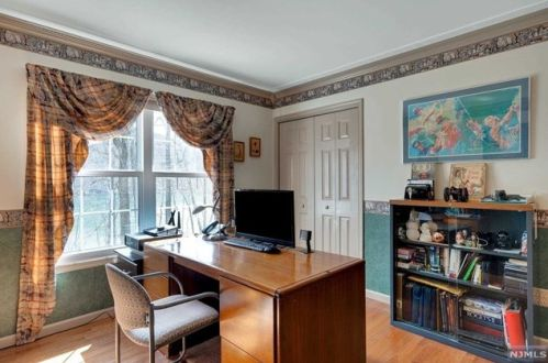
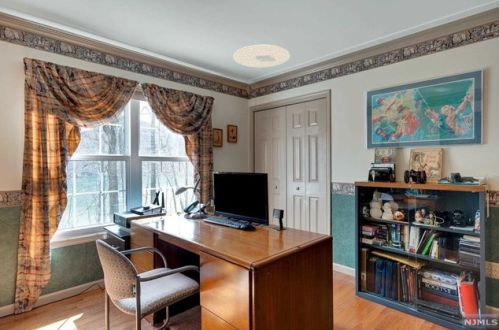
+ ceiling light [232,44,291,68]
